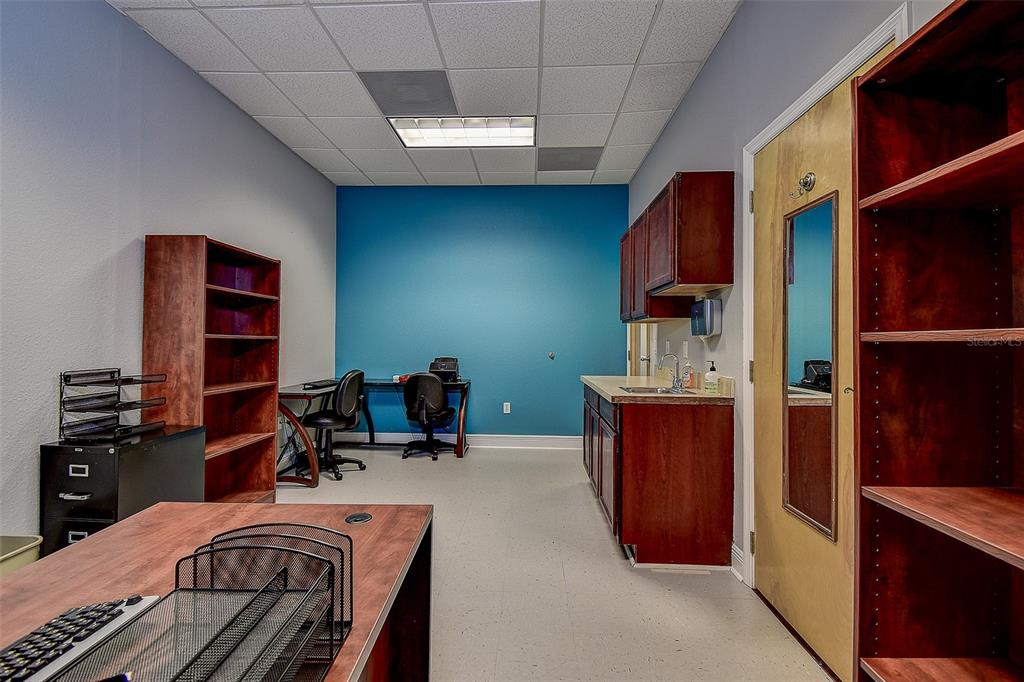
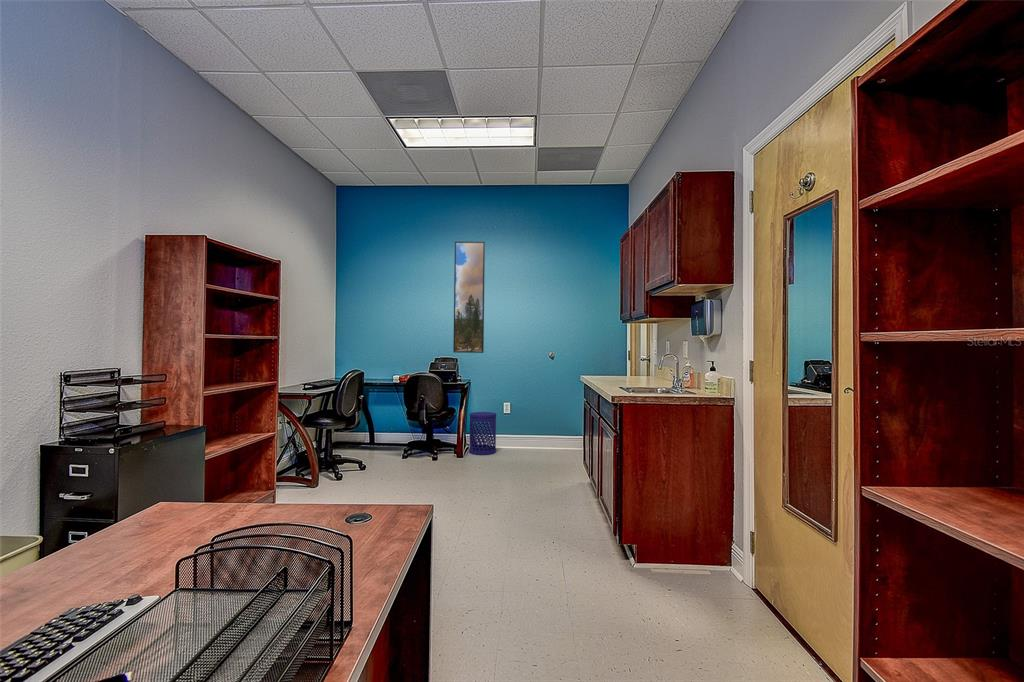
+ waste bin [468,411,497,456]
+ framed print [452,240,486,354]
